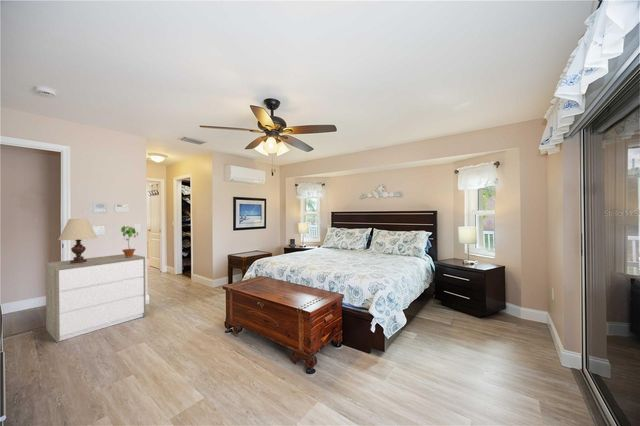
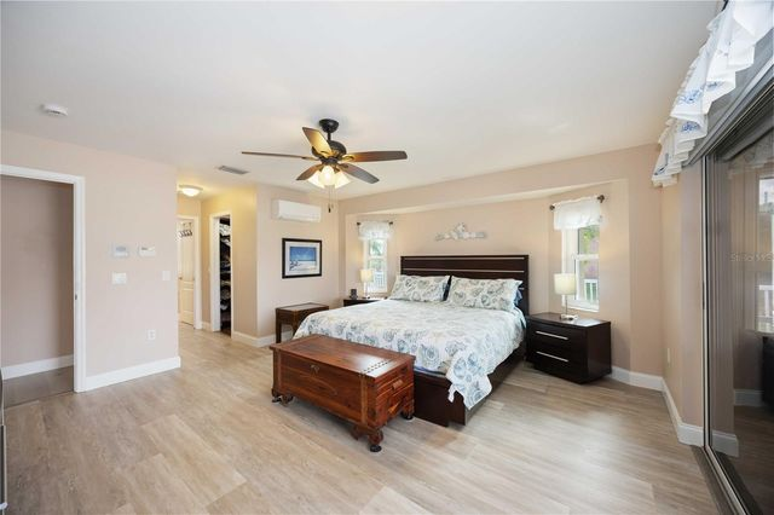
- potted plant [120,225,139,257]
- dresser [45,253,147,343]
- table lamp [57,218,98,265]
